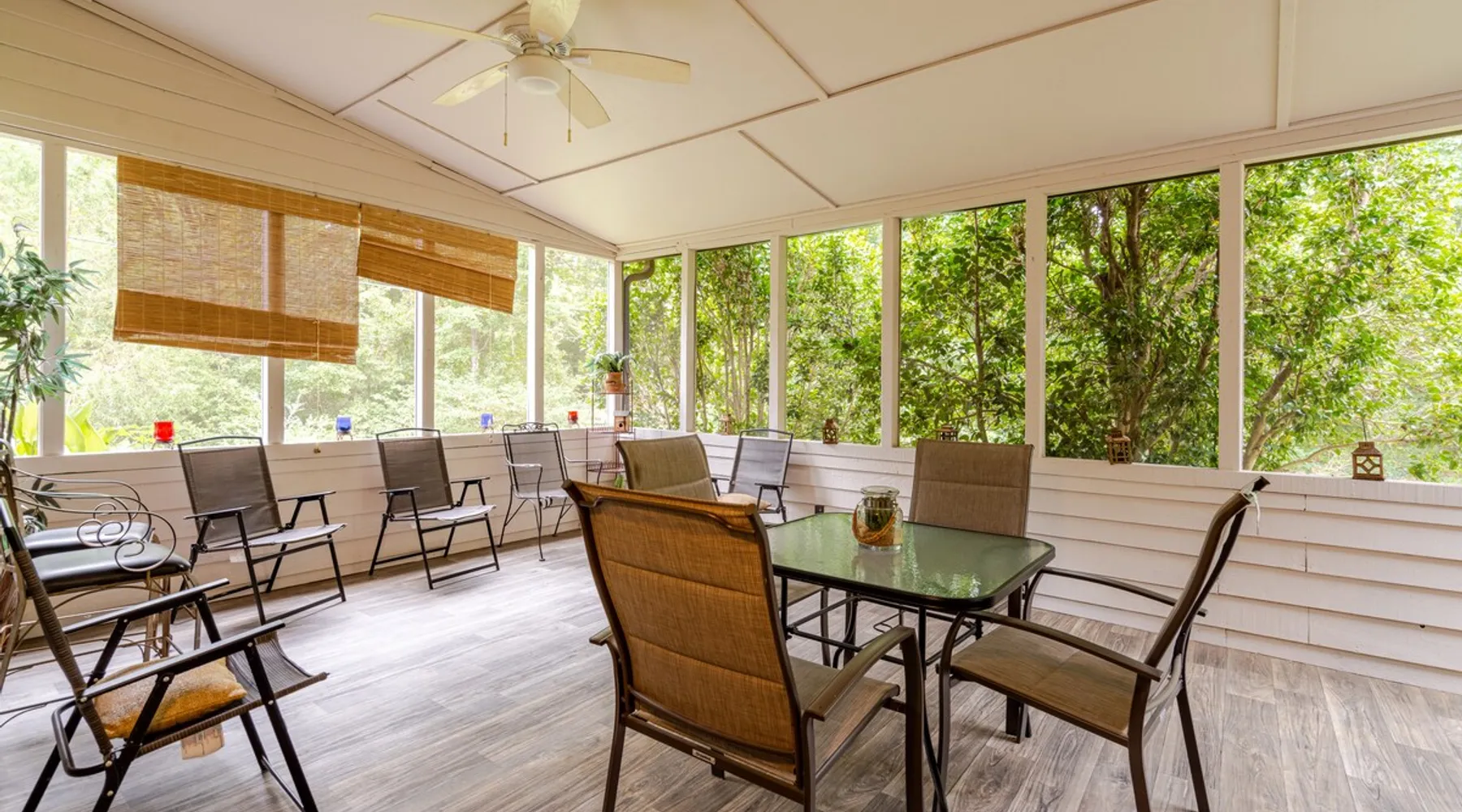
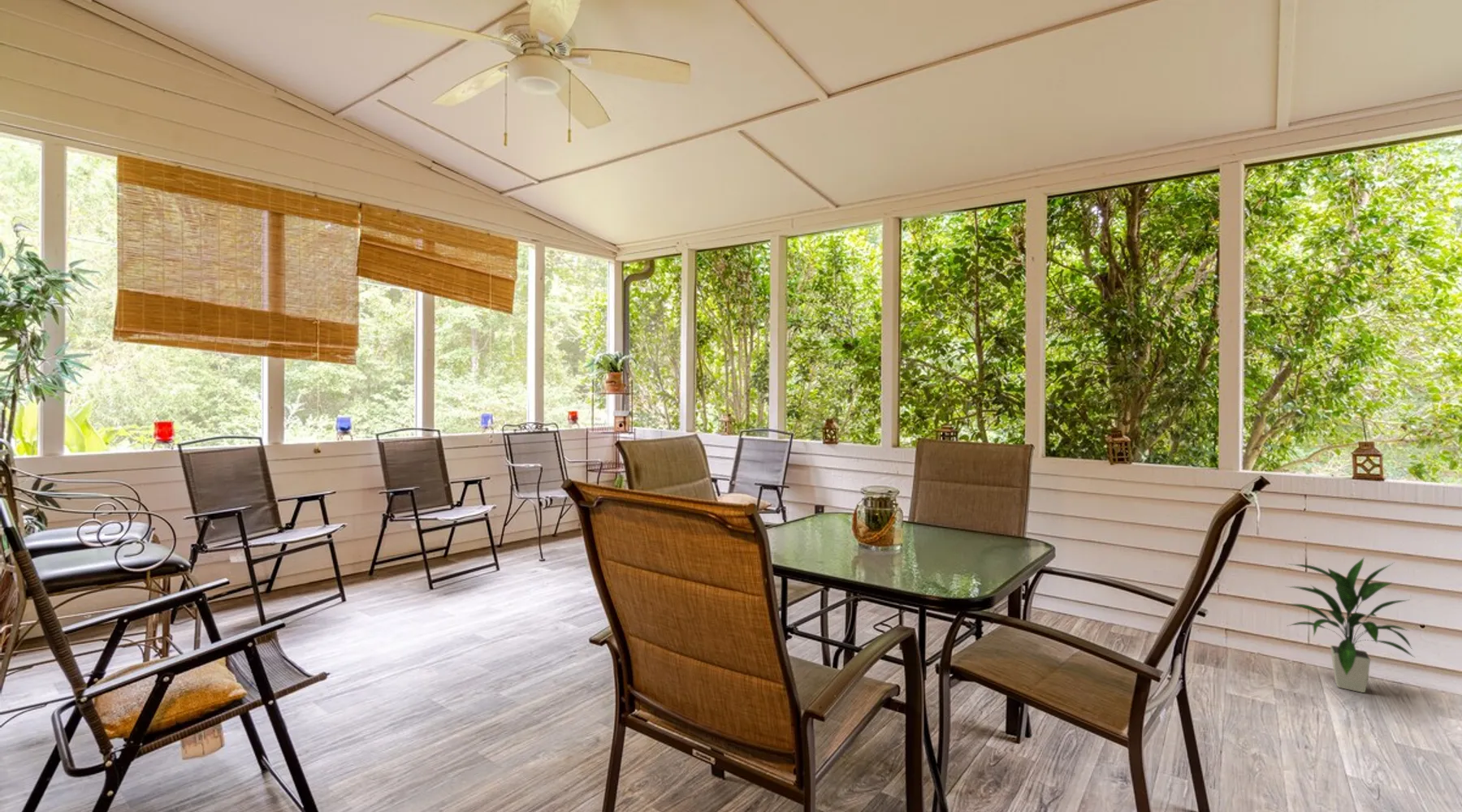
+ indoor plant [1286,556,1415,693]
